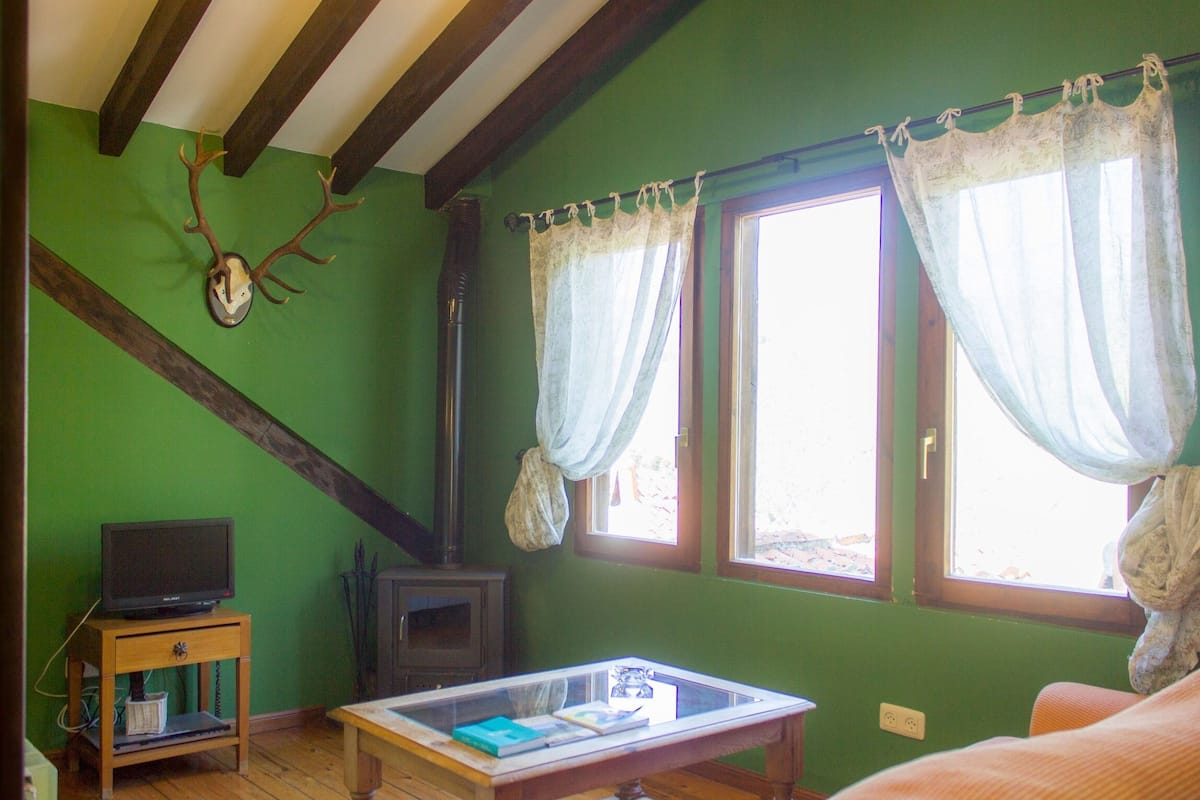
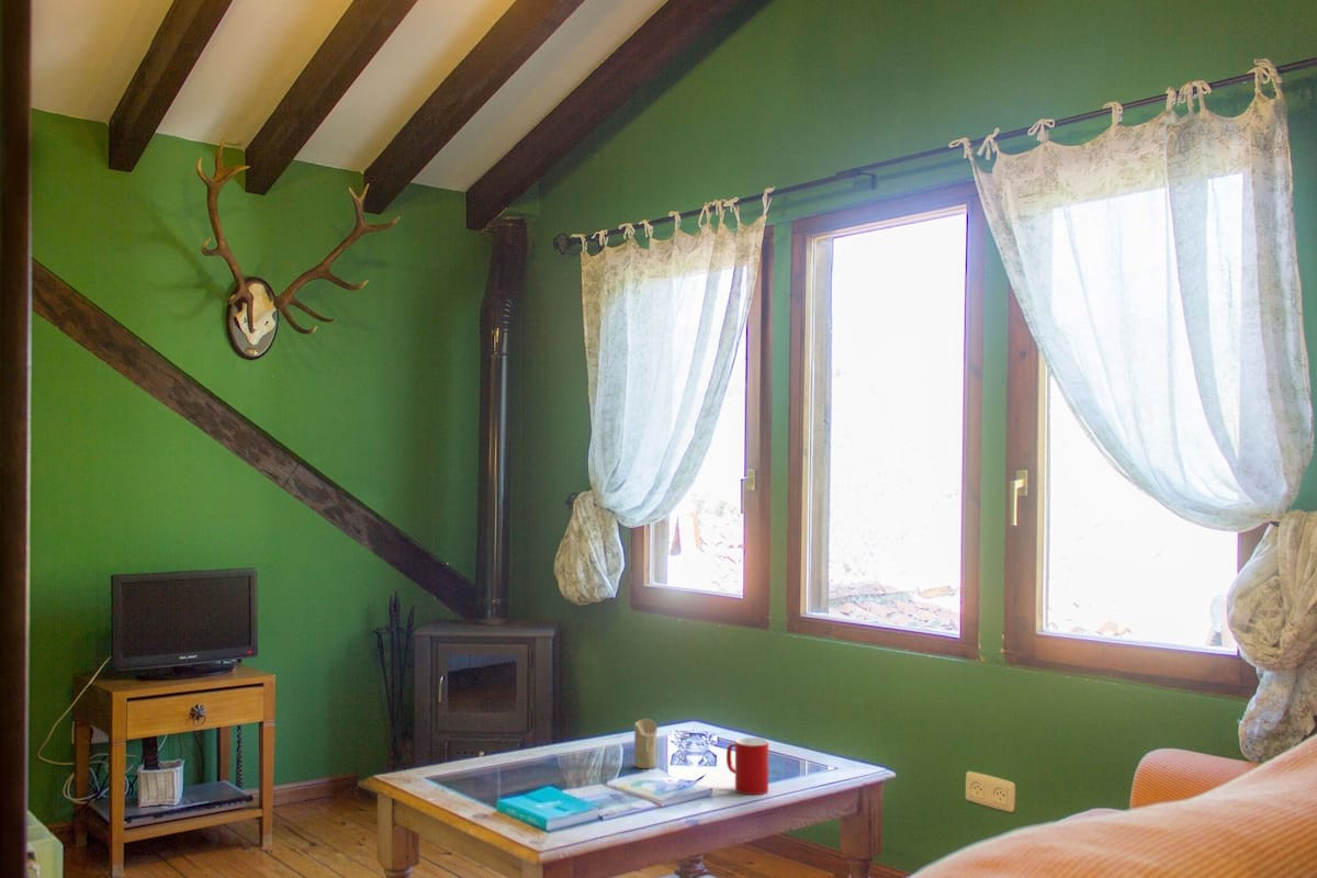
+ cup [725,736,769,796]
+ candle [633,718,658,769]
